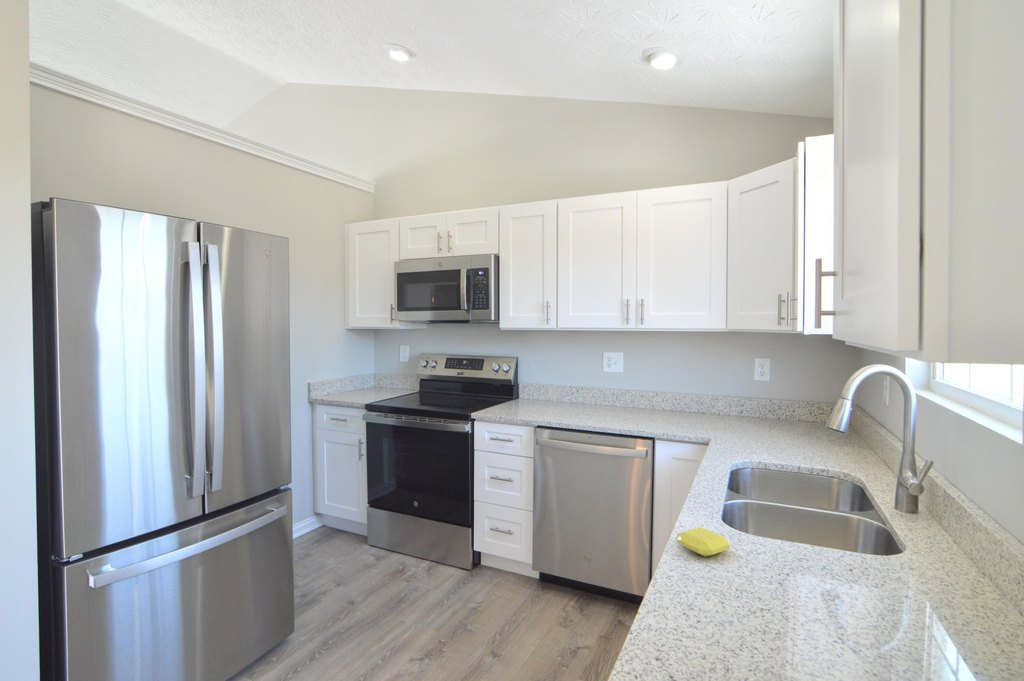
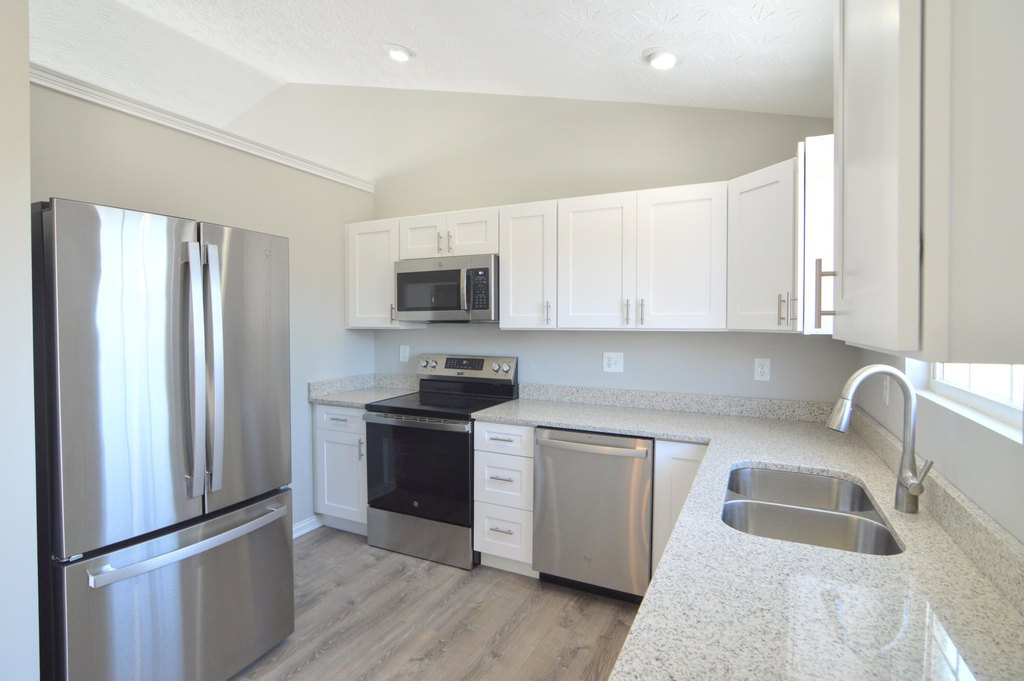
- soap bar [676,526,730,558]
